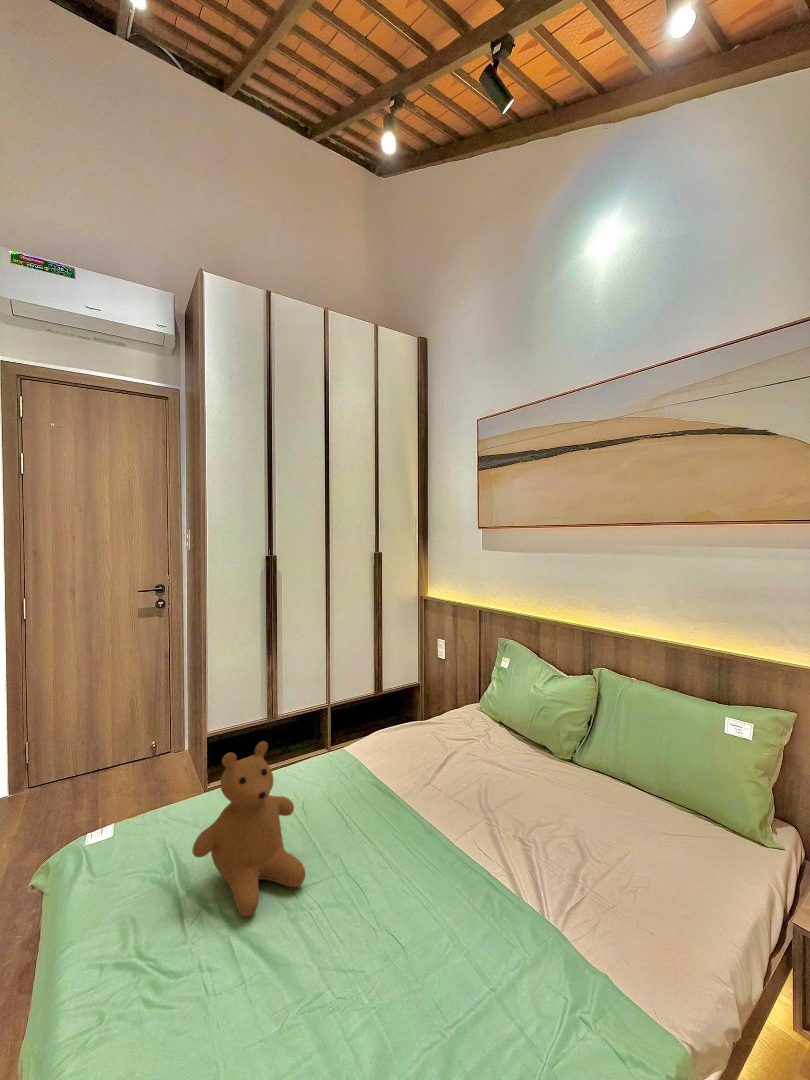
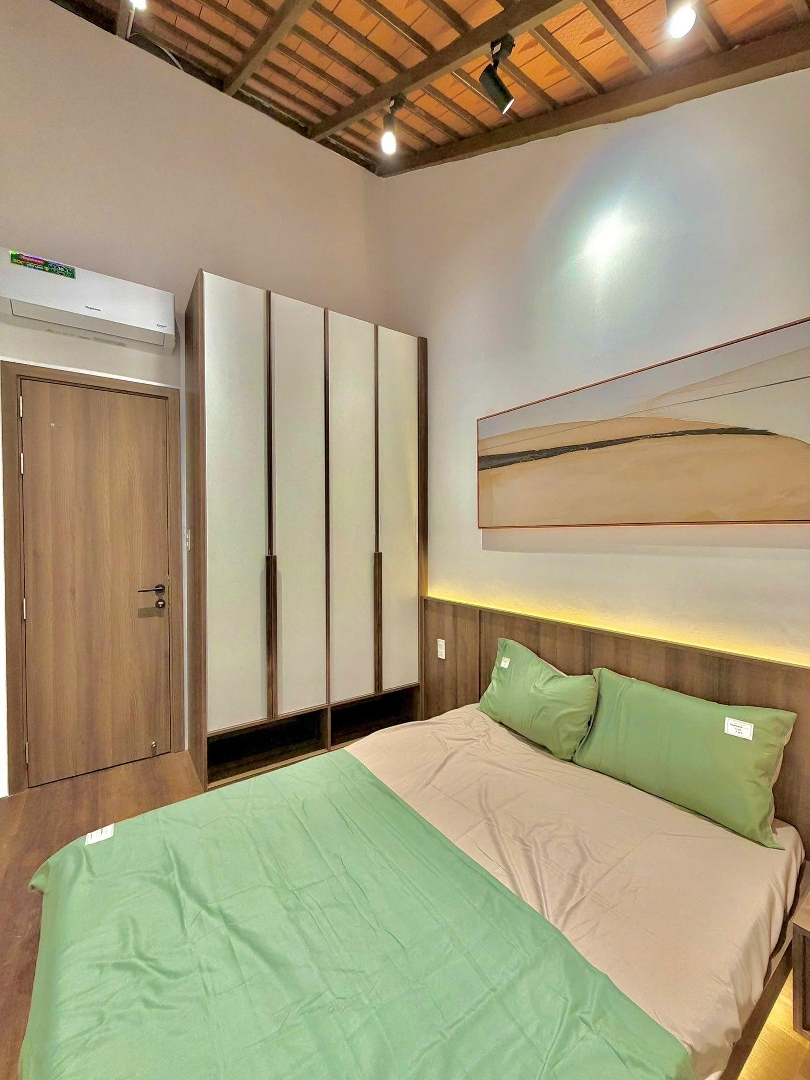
- teddy bear [191,740,307,917]
